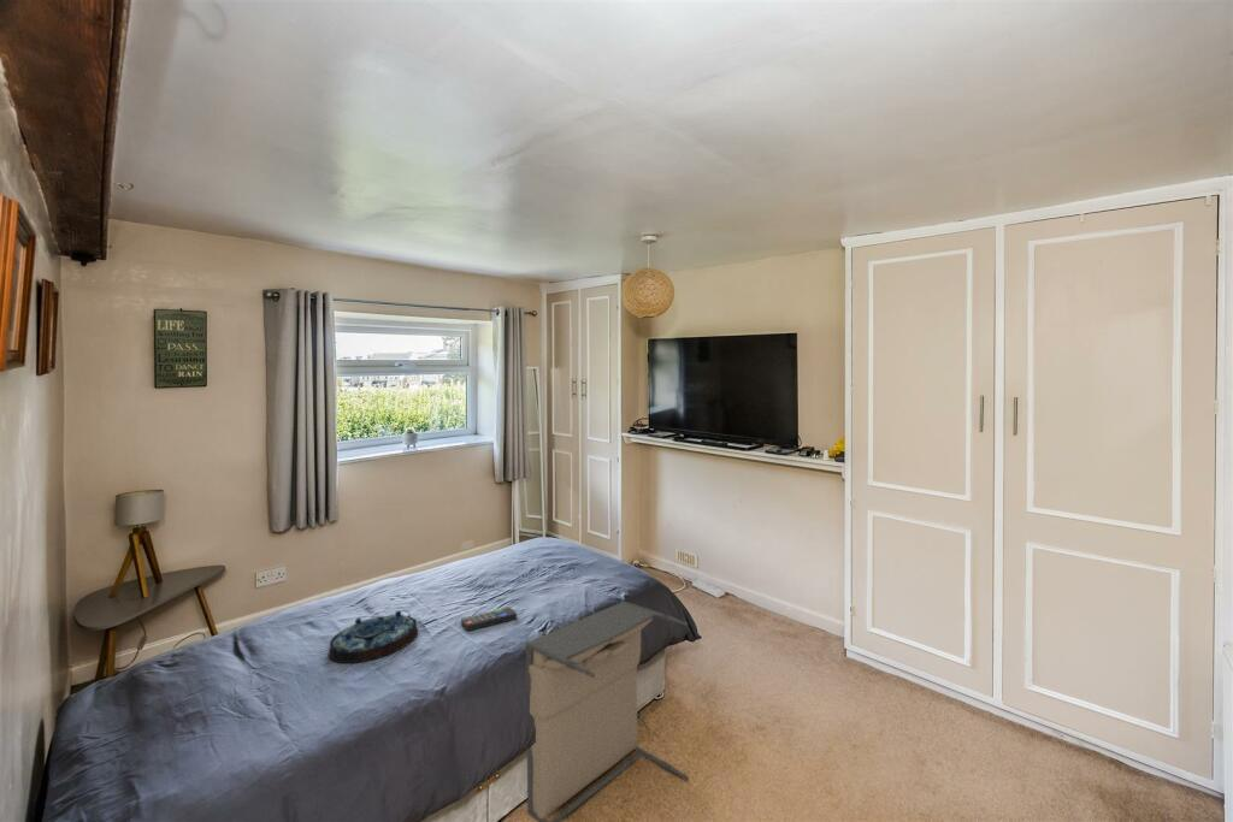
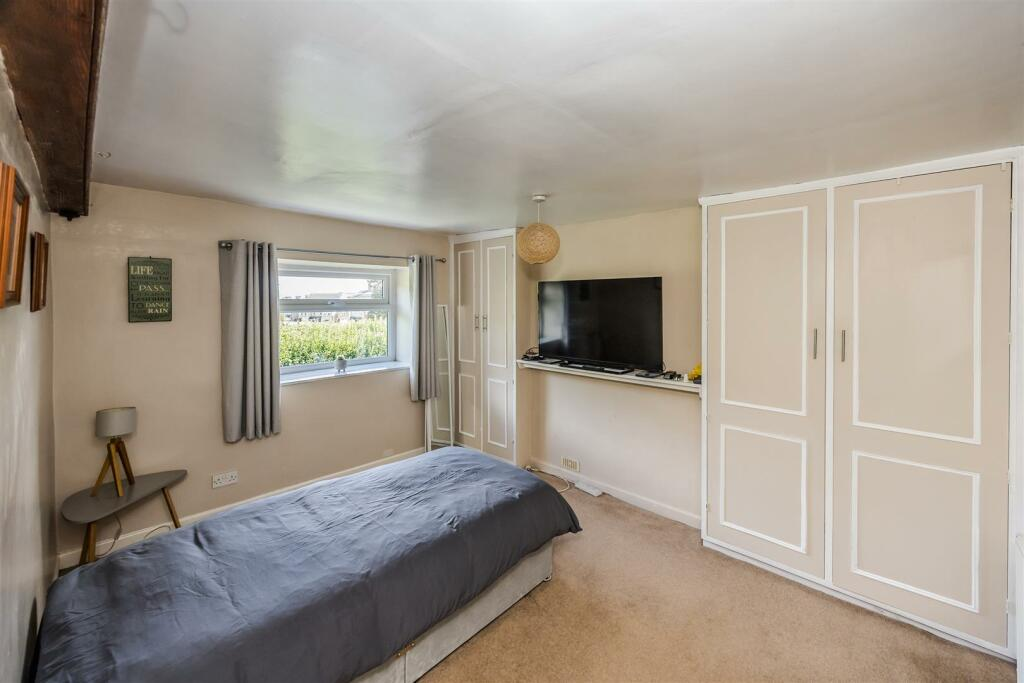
- remote control [460,607,518,632]
- serving tray [326,609,419,664]
- laundry hamper [524,599,690,822]
